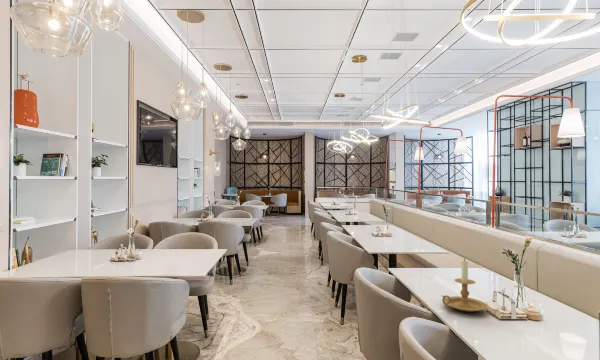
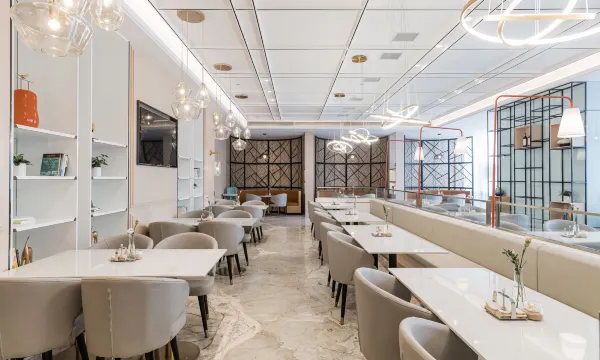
- candle holder [441,257,488,313]
